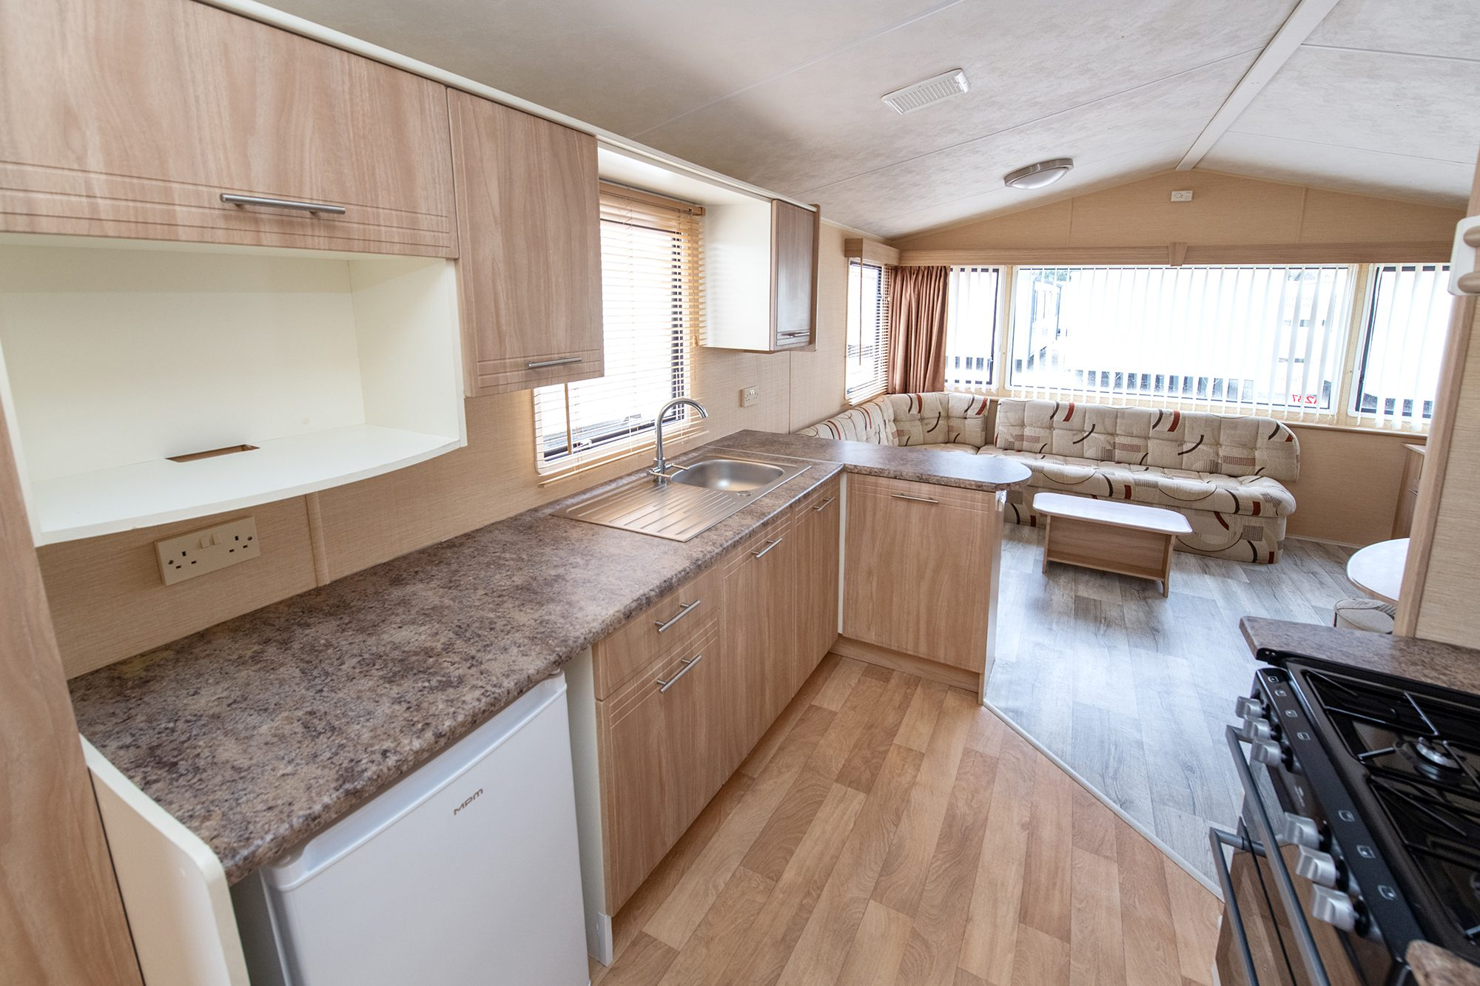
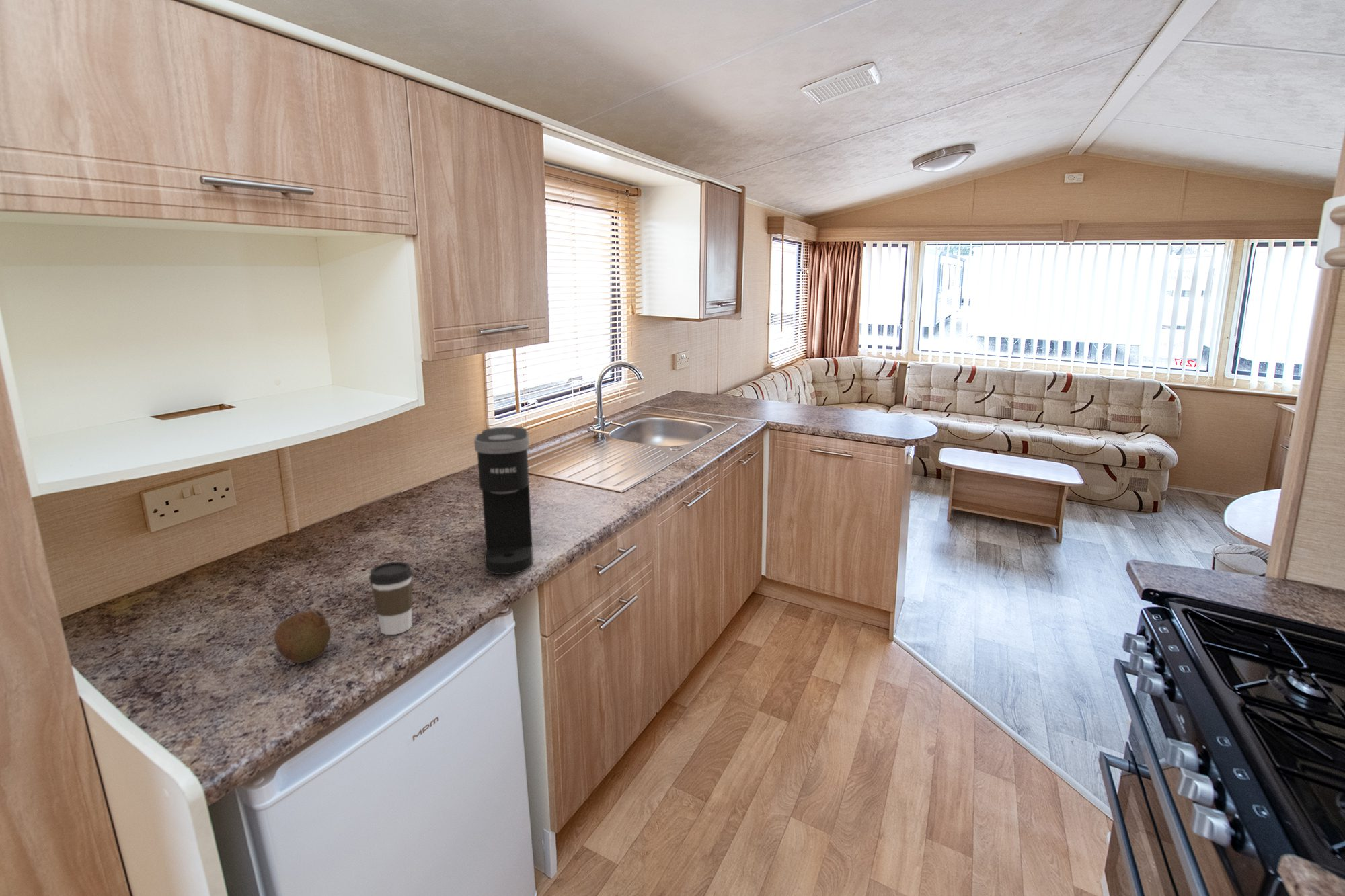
+ coffee maker [473,426,533,575]
+ fruit [273,609,332,663]
+ coffee cup [369,561,414,635]
